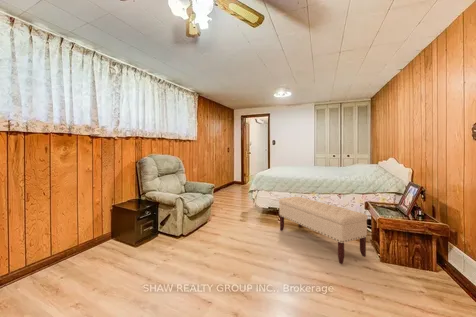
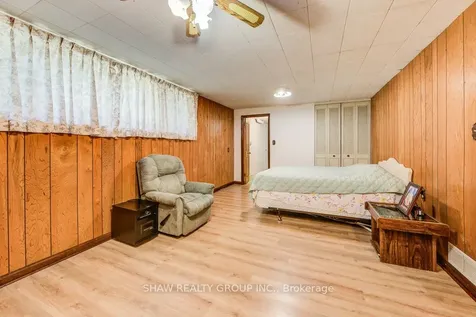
- bench [278,196,369,265]
